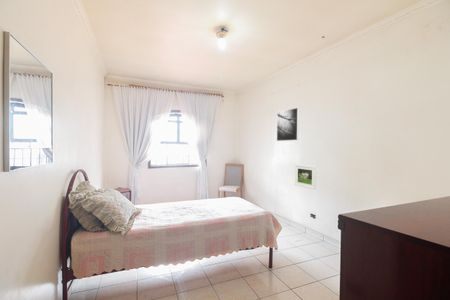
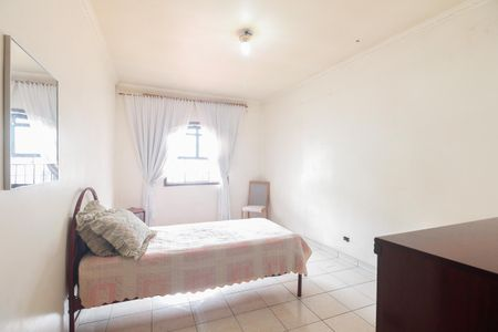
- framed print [294,163,317,191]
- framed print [276,107,300,142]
